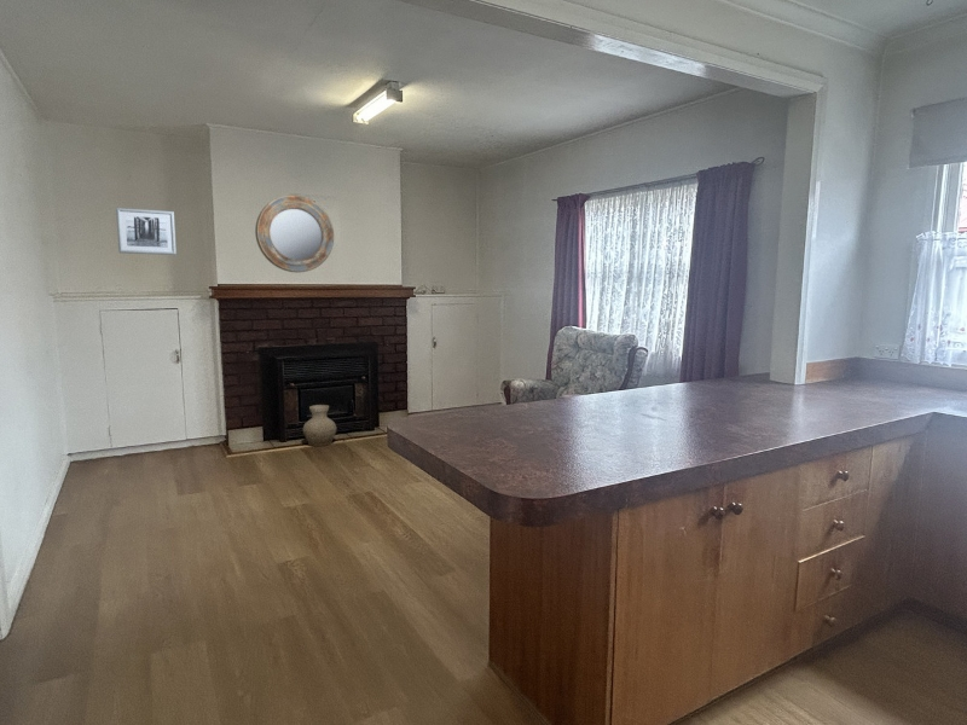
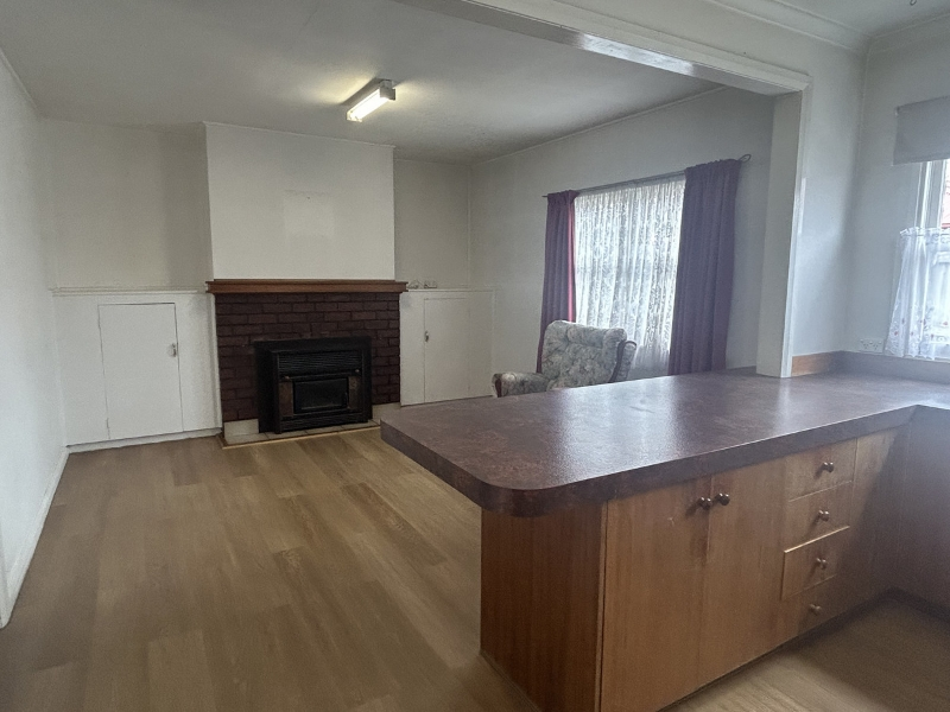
- wall art [115,207,178,256]
- home mirror [254,195,335,273]
- vase [302,404,337,447]
